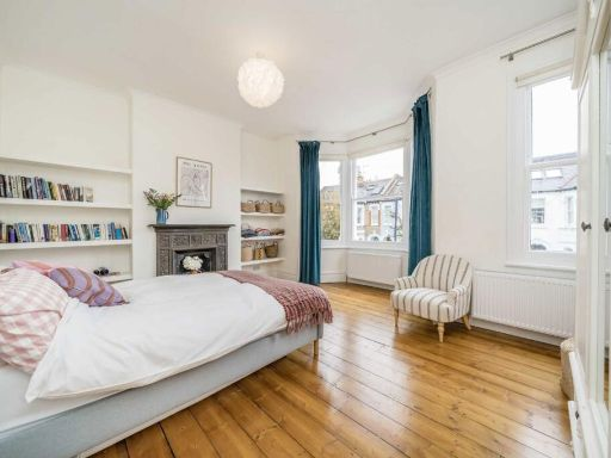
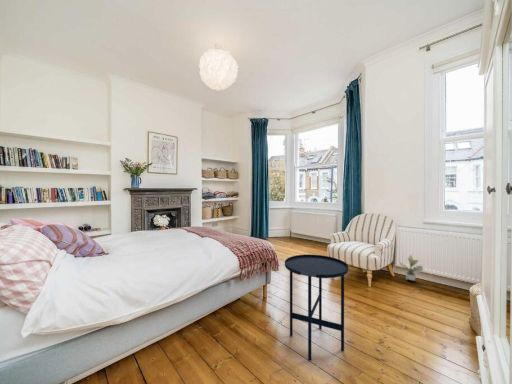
+ potted plant [398,254,424,282]
+ side table [284,254,349,361]
